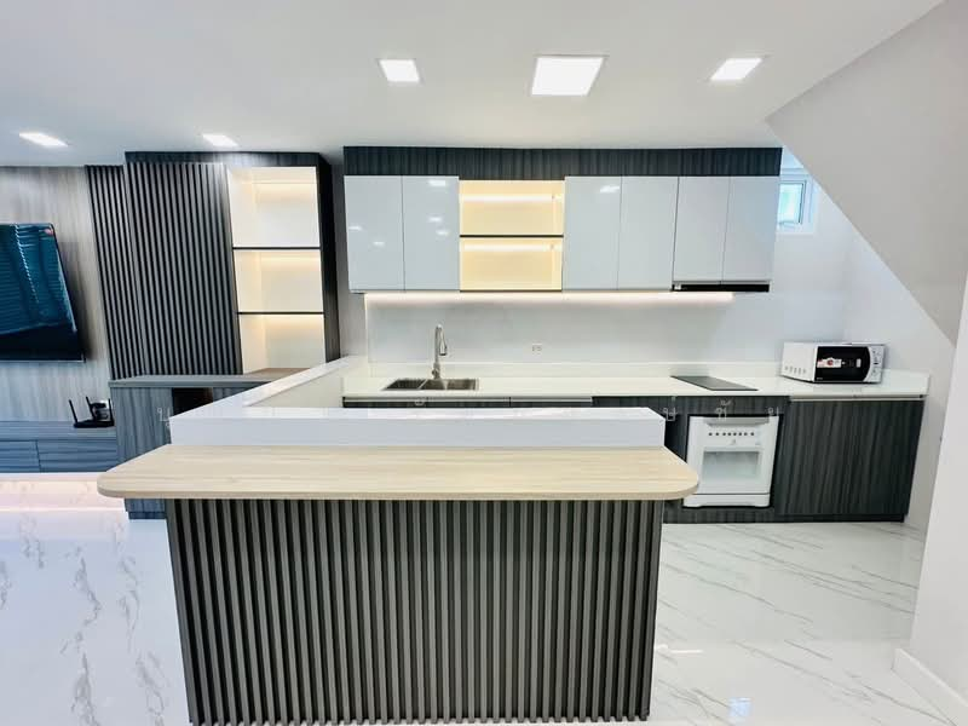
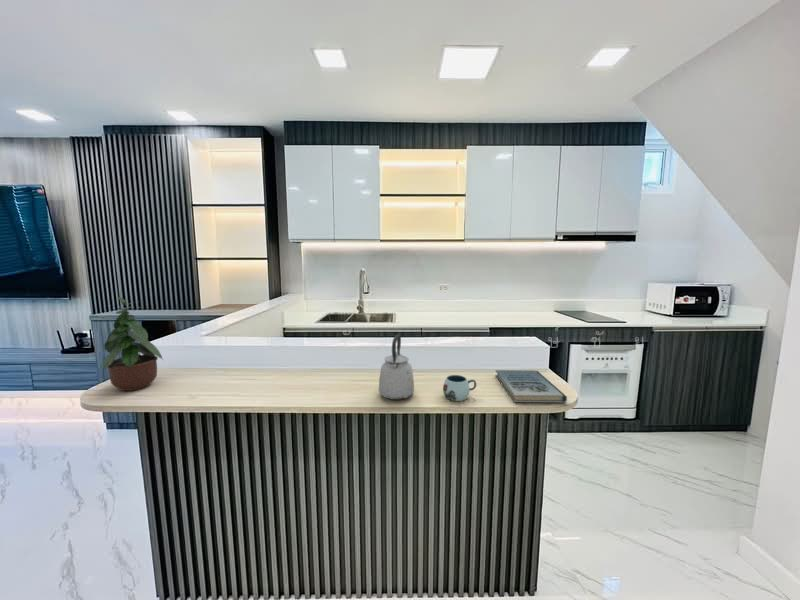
+ mug [442,374,477,402]
+ potted plant [101,296,165,392]
+ kettle [378,334,415,401]
+ book [494,369,568,403]
